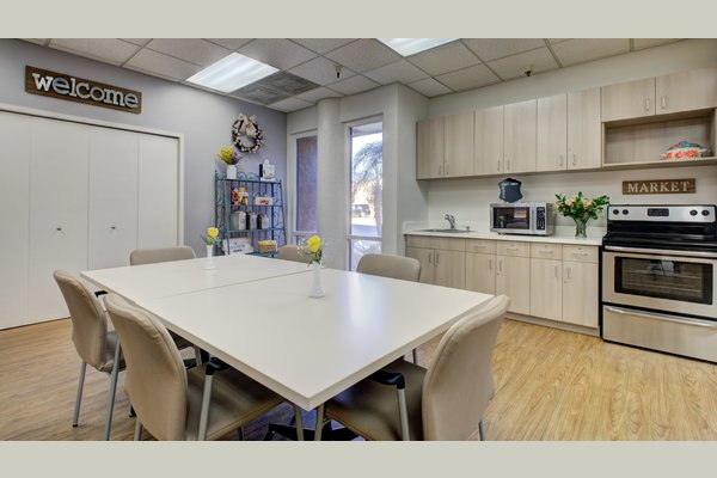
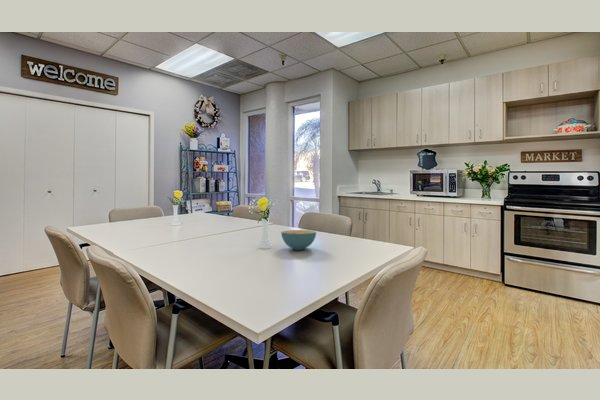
+ cereal bowl [280,229,317,251]
